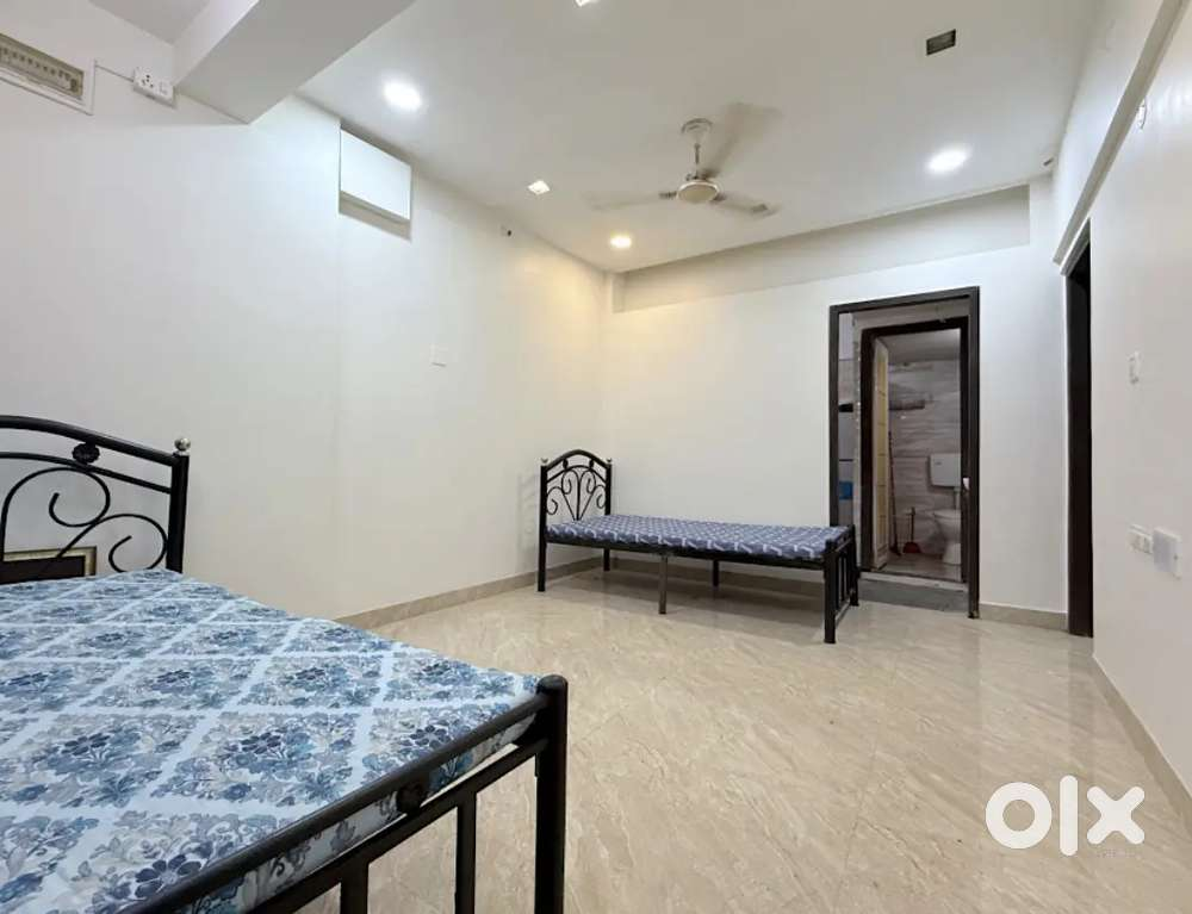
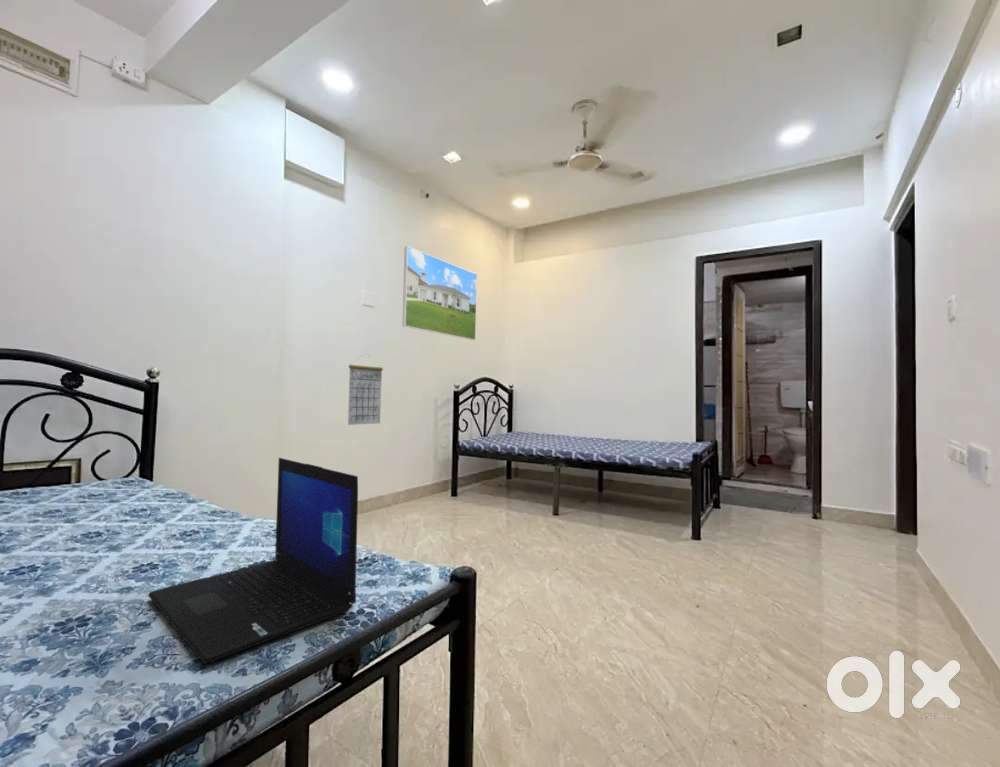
+ calendar [347,352,384,426]
+ laptop [147,457,359,665]
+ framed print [401,245,478,341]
